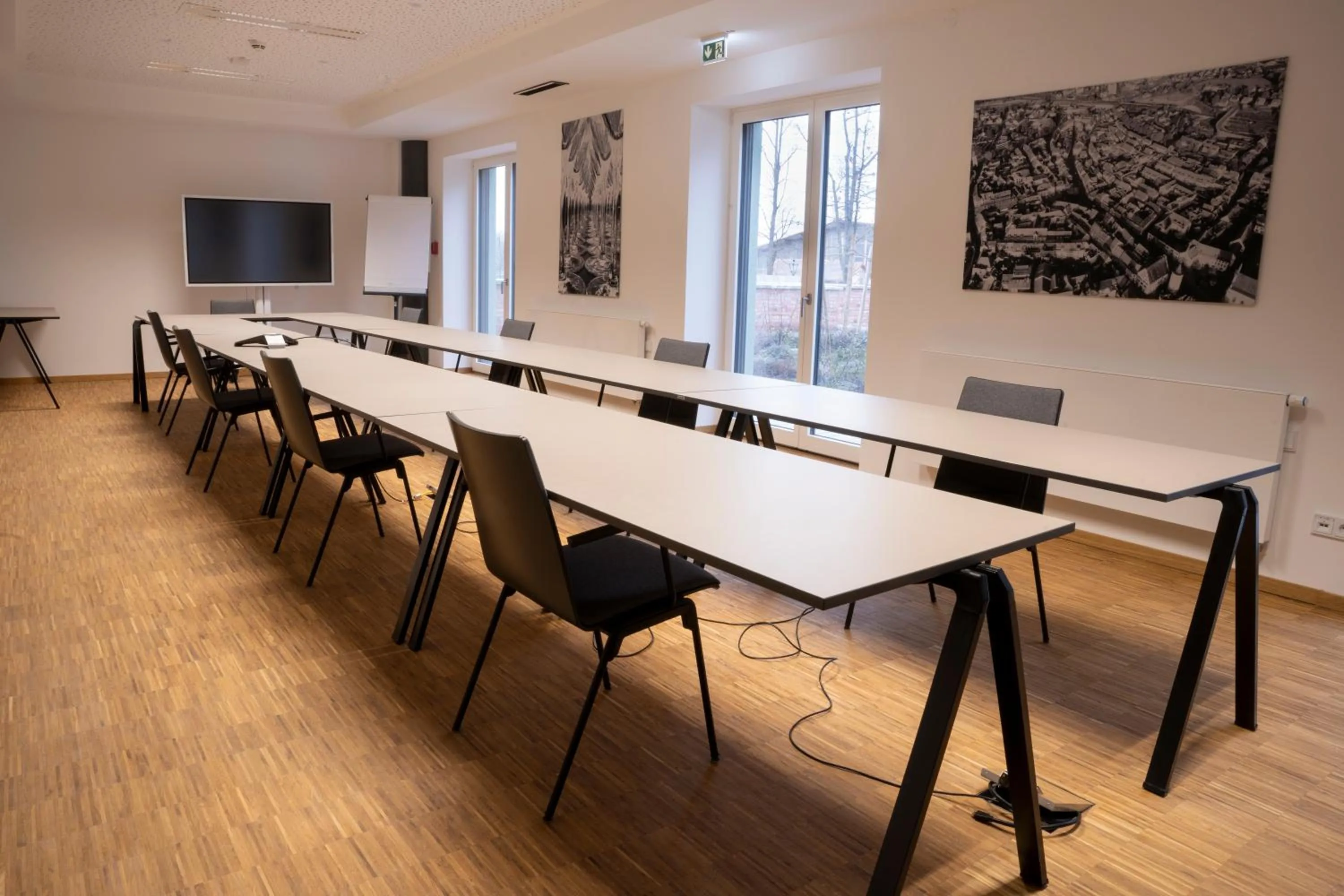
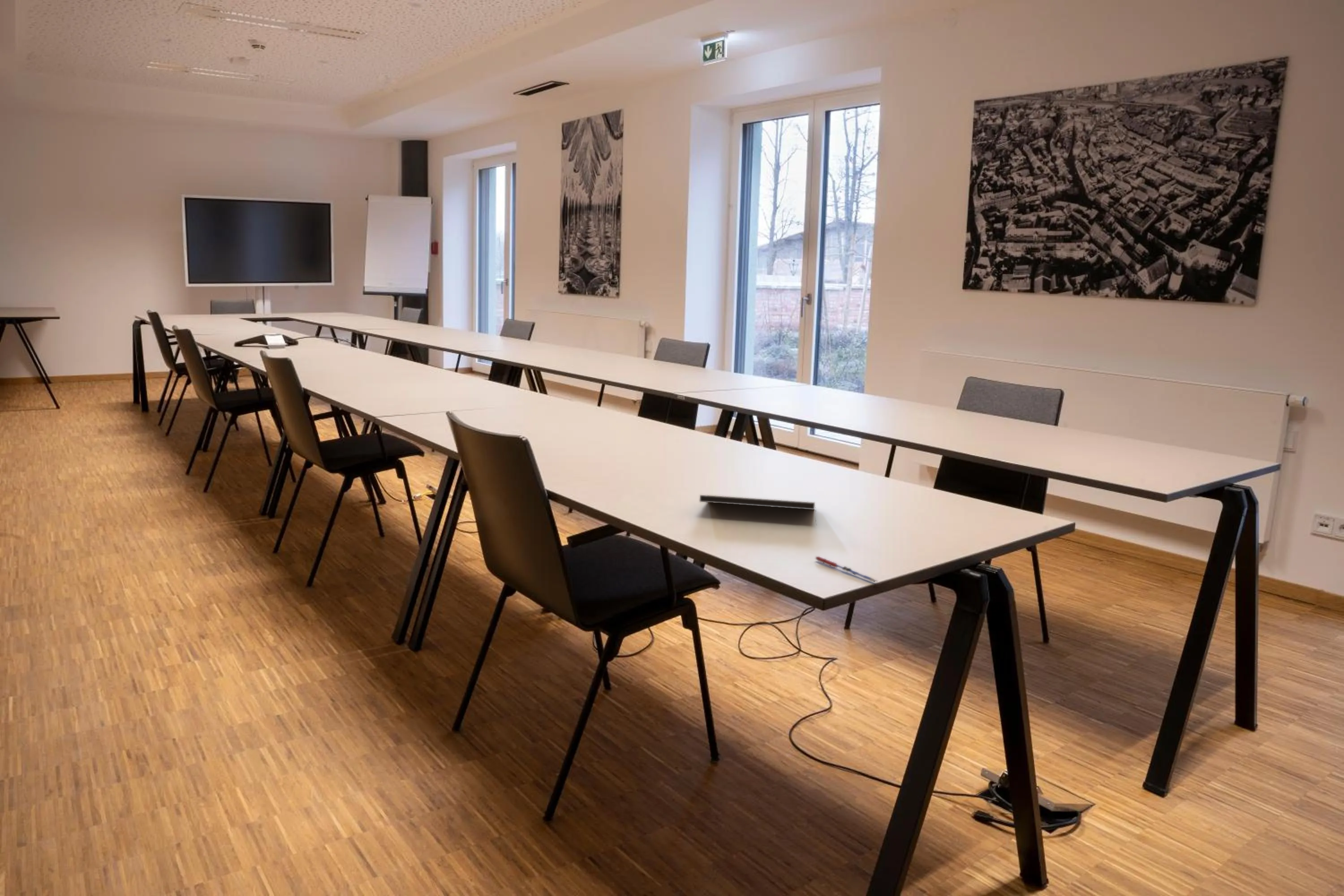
+ pen [814,556,879,583]
+ notepad [699,495,817,526]
